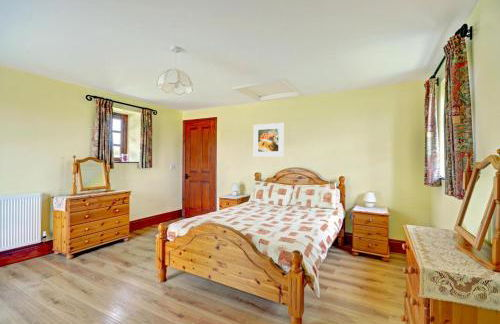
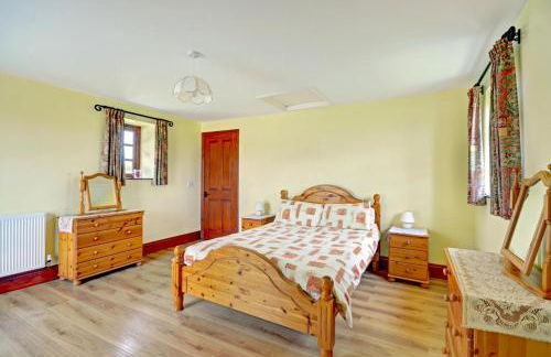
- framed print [253,122,285,158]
